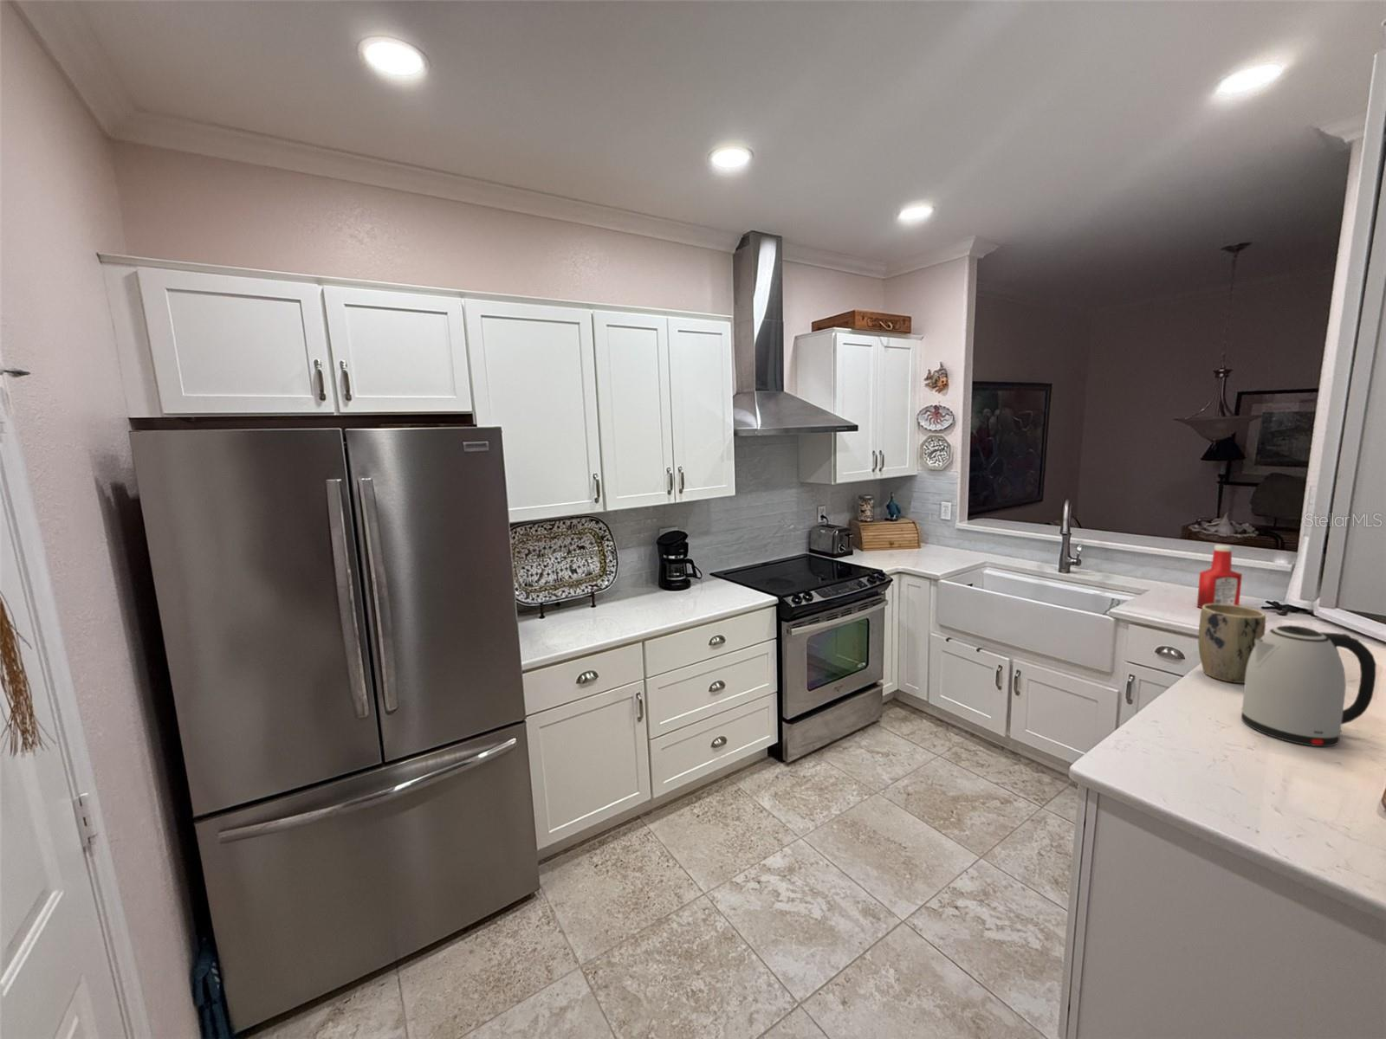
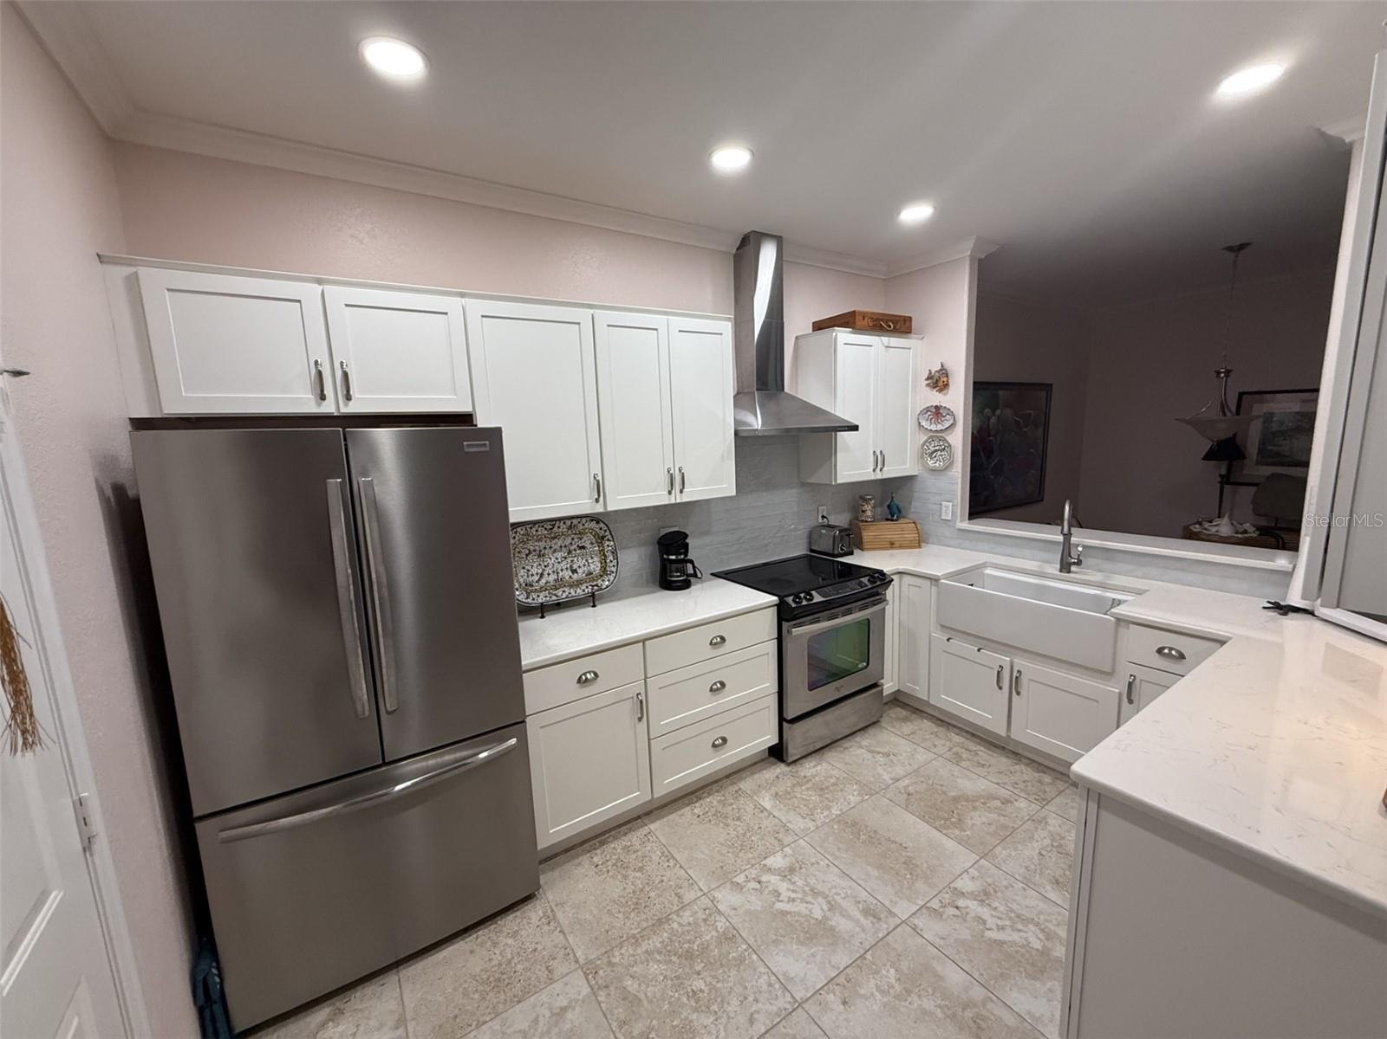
- kettle [1241,624,1377,748]
- soap bottle [1196,544,1243,609]
- plant pot [1197,605,1266,684]
